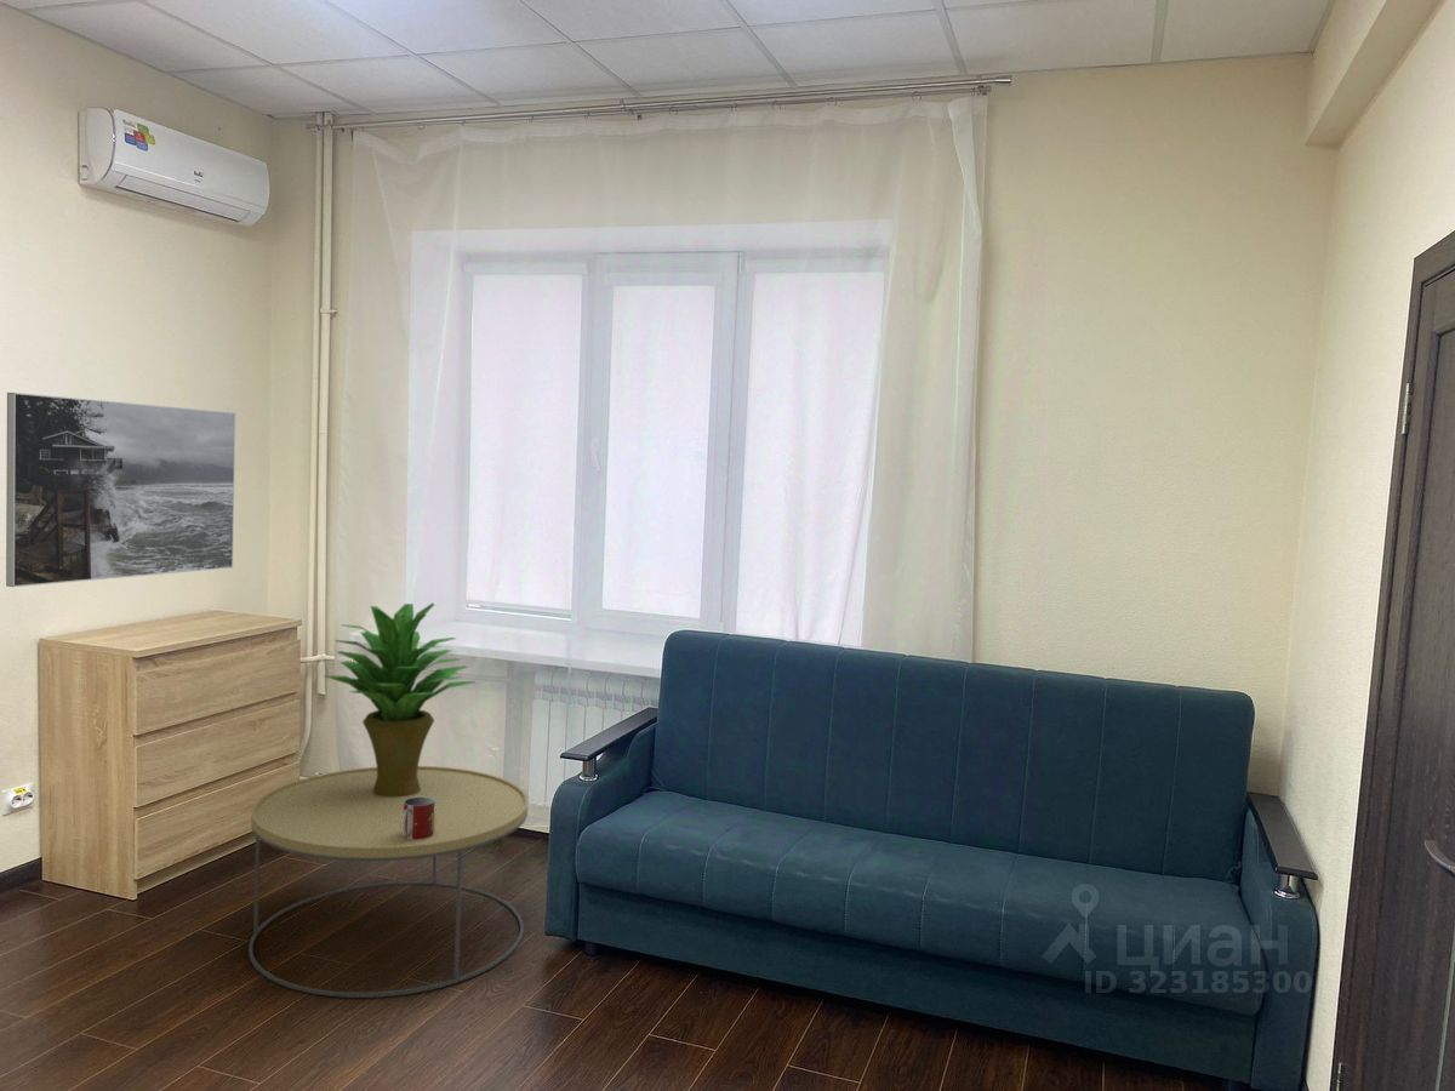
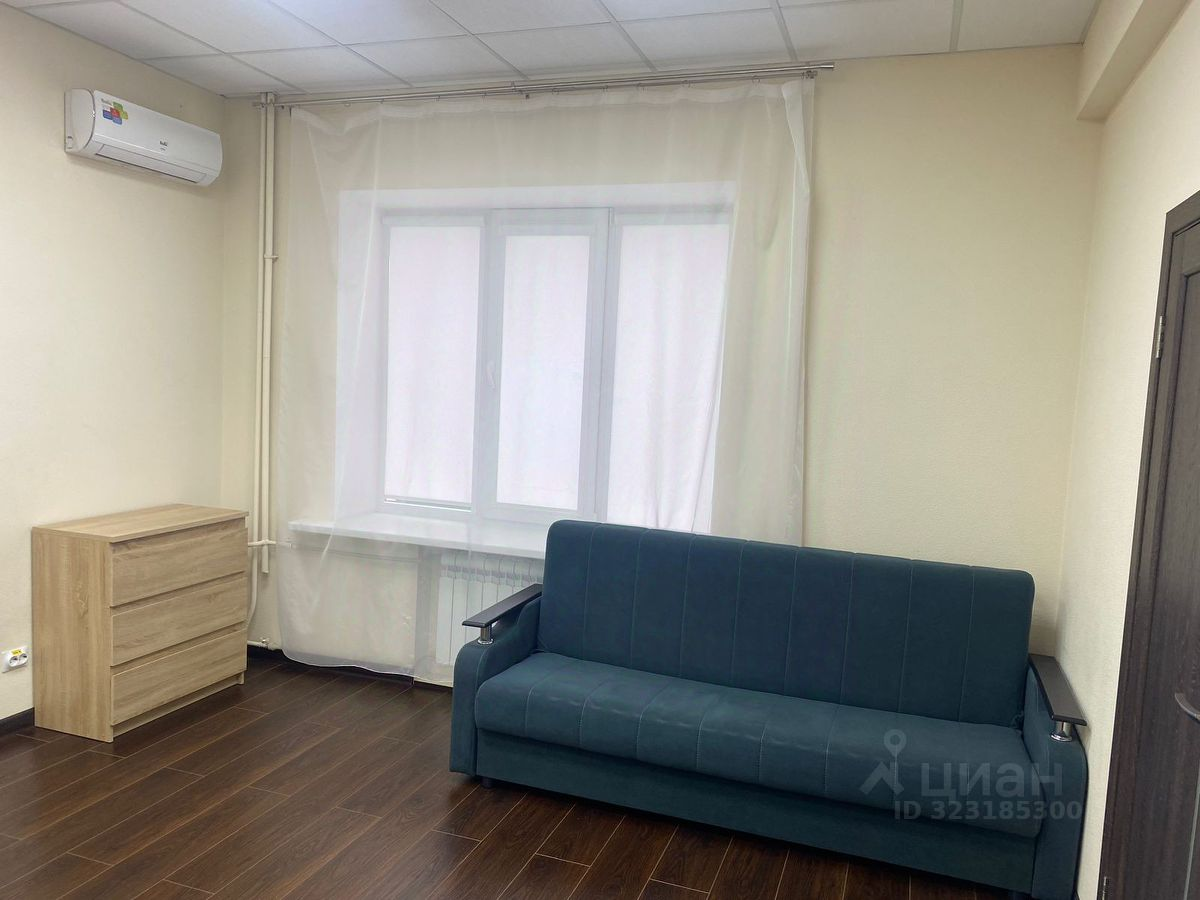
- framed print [5,392,236,588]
- potted plant [324,601,477,798]
- mug [401,796,435,840]
- coffee table [247,765,530,999]
